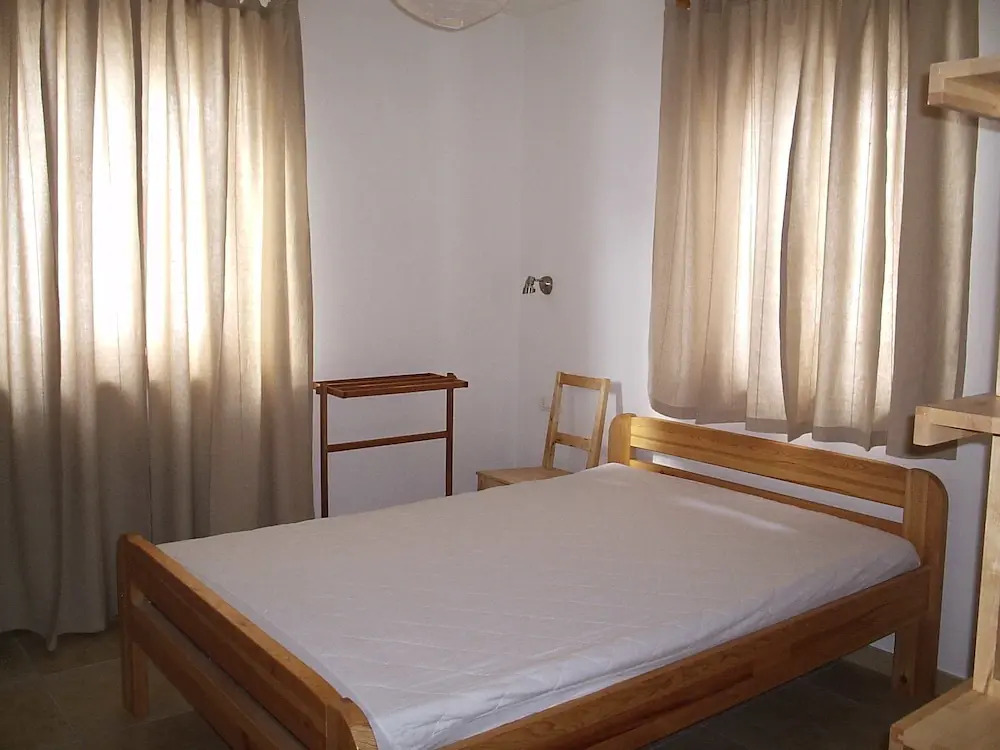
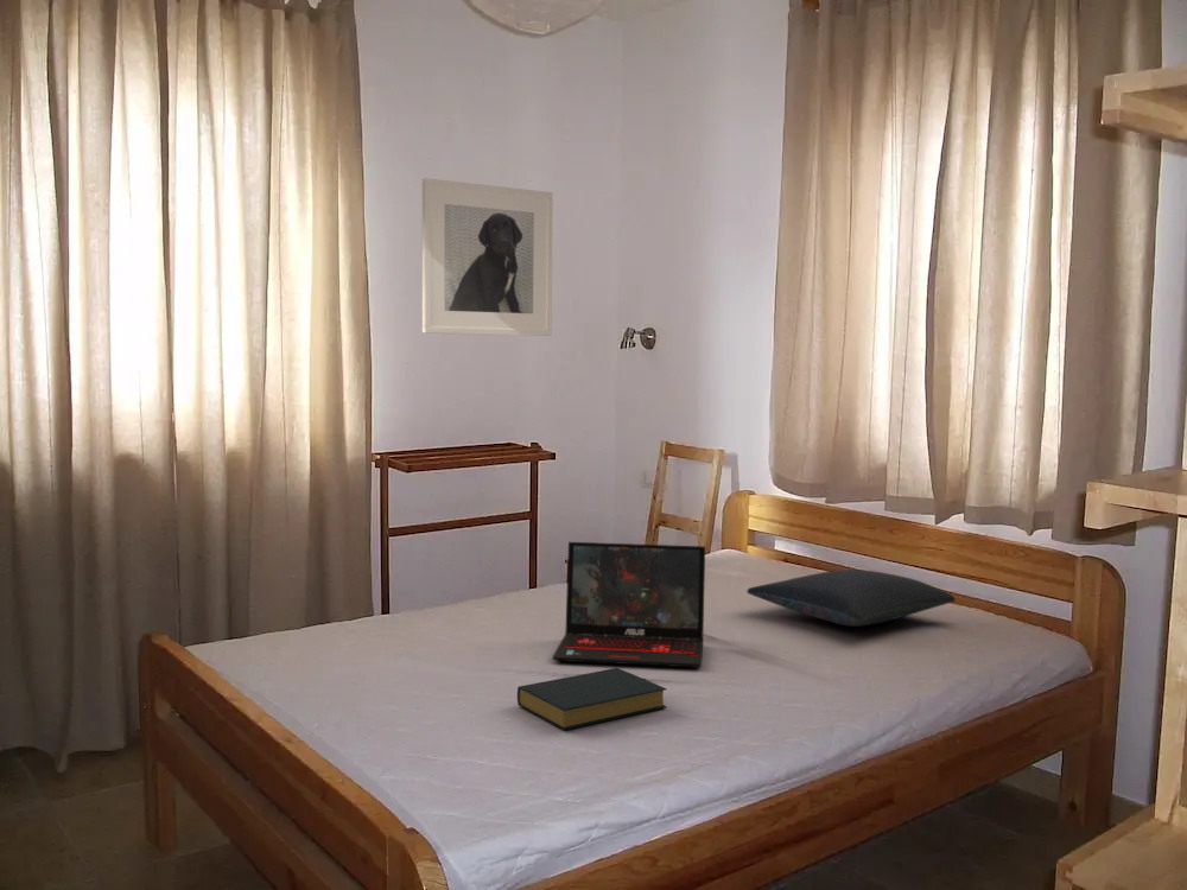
+ laptop [551,541,706,669]
+ pillow [745,568,957,628]
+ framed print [421,177,554,337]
+ hardback book [516,667,668,731]
